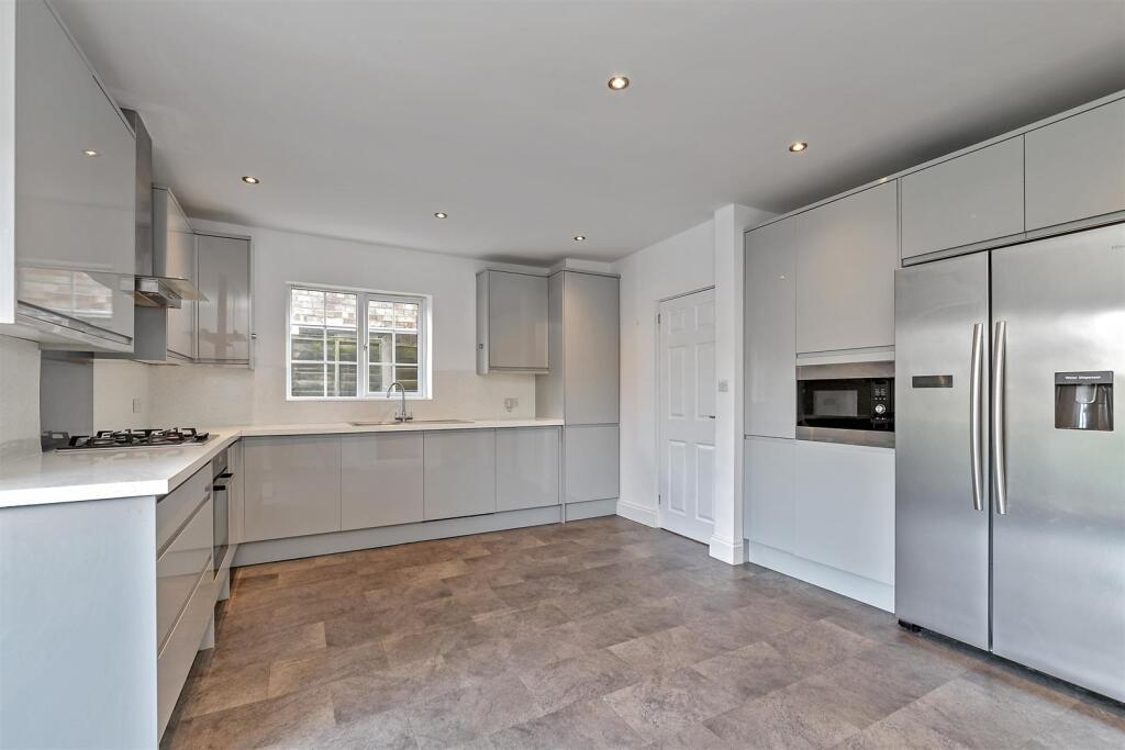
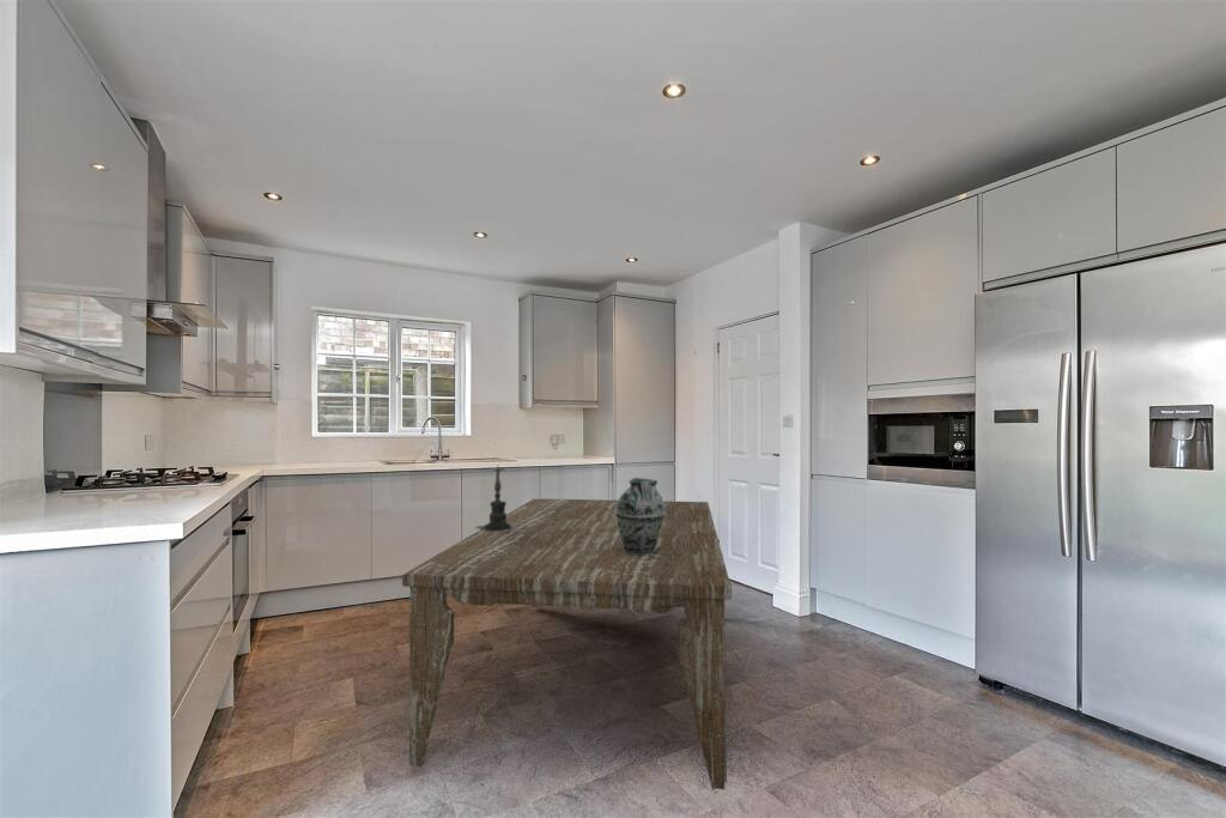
+ dining table [401,497,733,790]
+ candle holder [474,466,520,533]
+ vase [614,477,666,555]
